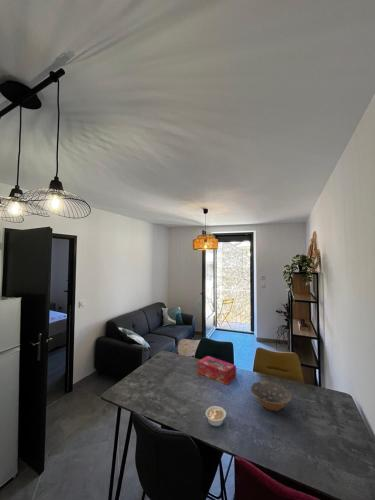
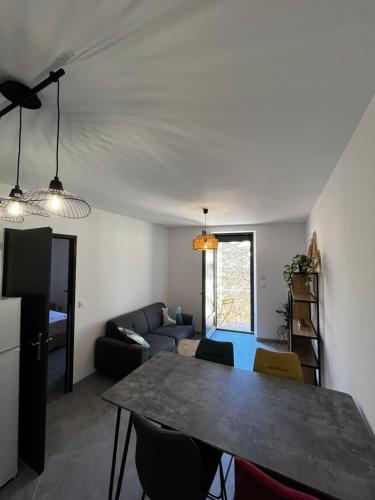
- legume [202,405,227,428]
- tissue box [197,355,237,386]
- bowl [250,381,292,412]
